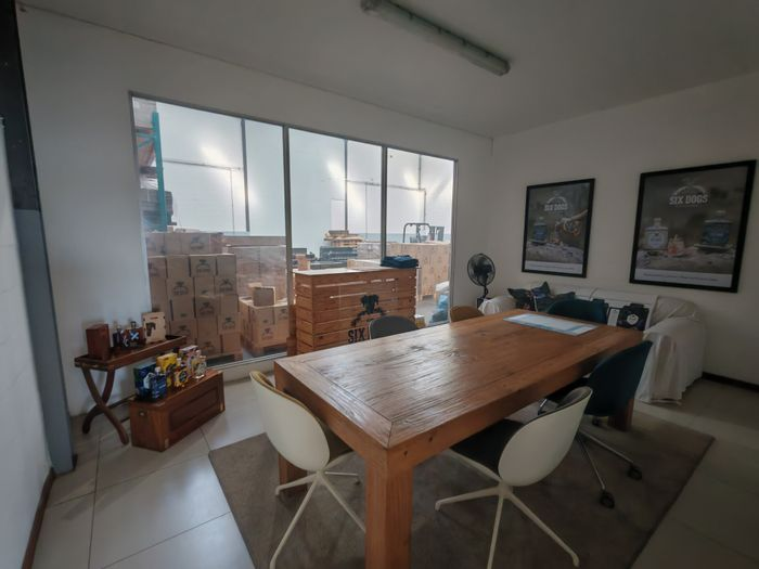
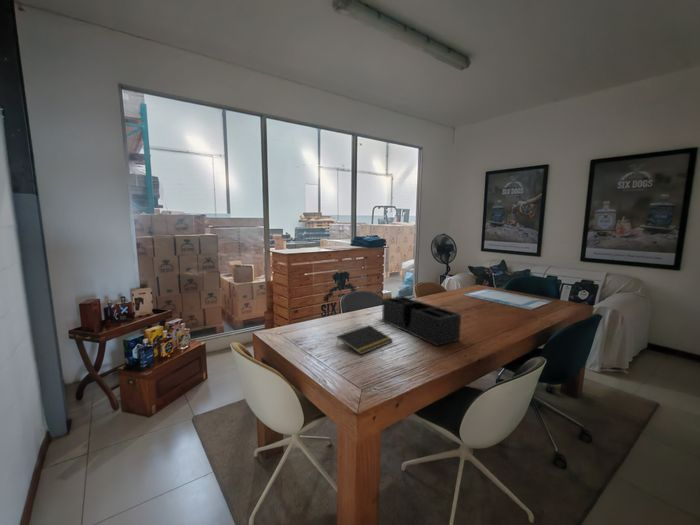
+ notepad [336,324,394,355]
+ desk organizer [381,295,462,347]
